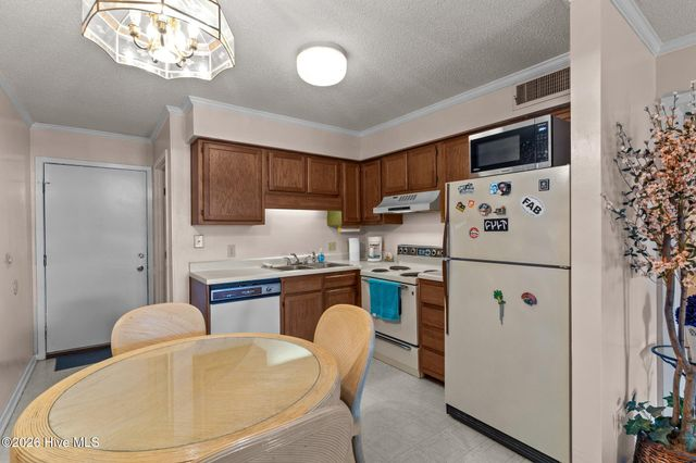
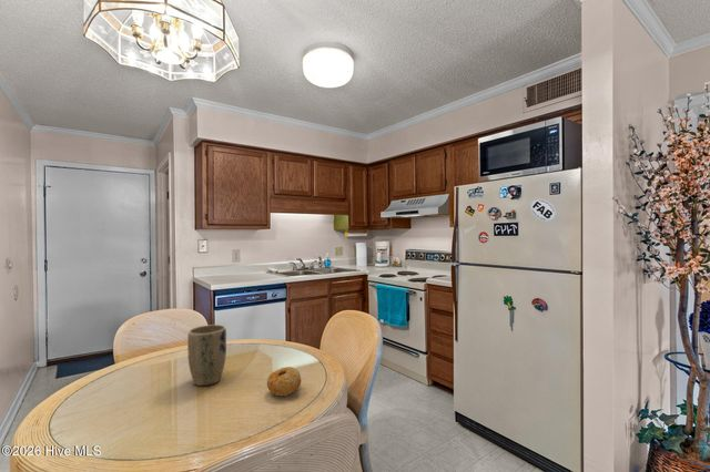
+ plant pot [186,324,227,387]
+ fruit [266,366,303,397]
